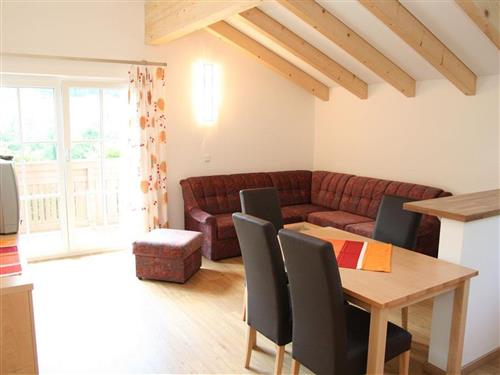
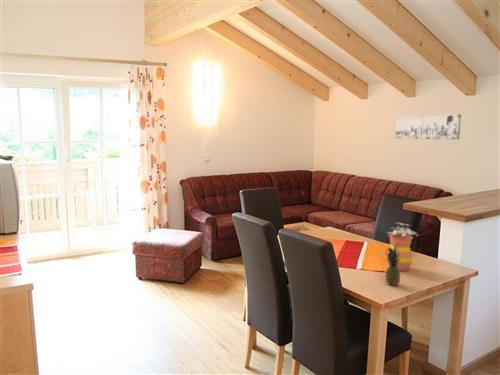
+ fruit [384,244,402,287]
+ flowerpot [386,222,420,272]
+ wall art [395,113,462,140]
